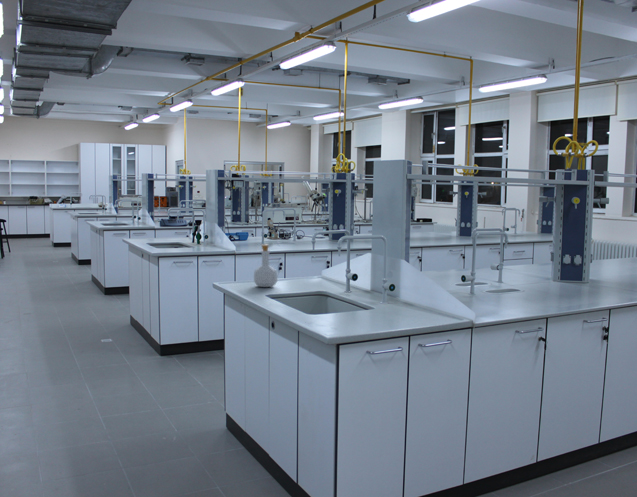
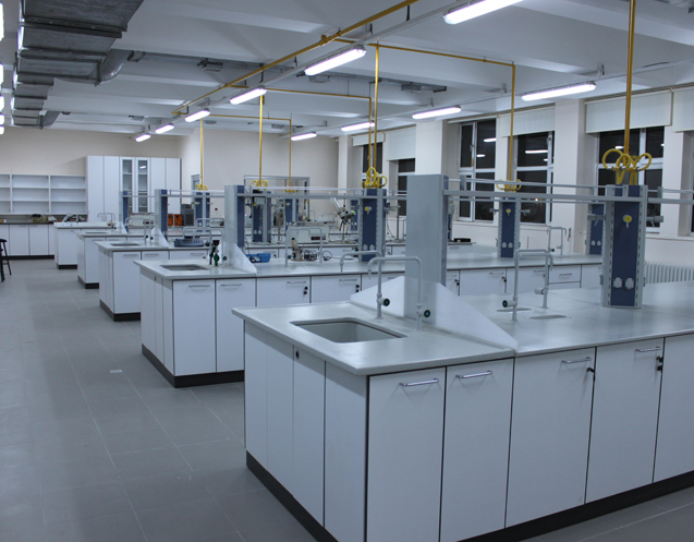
- bottle [253,243,278,288]
